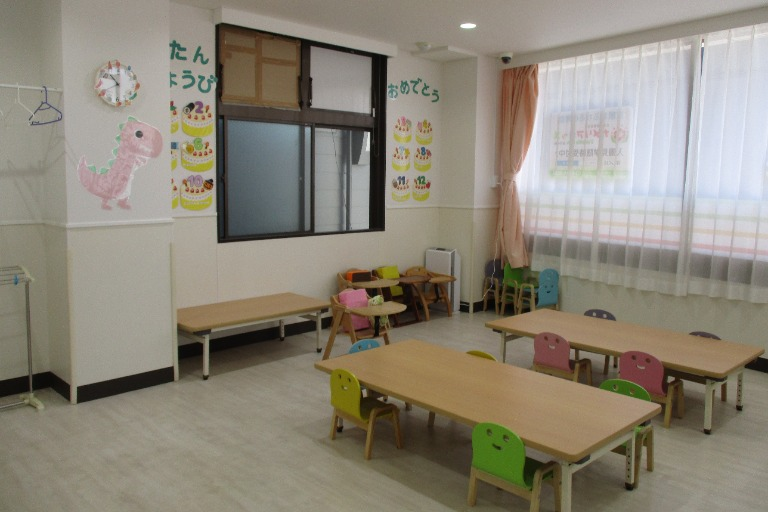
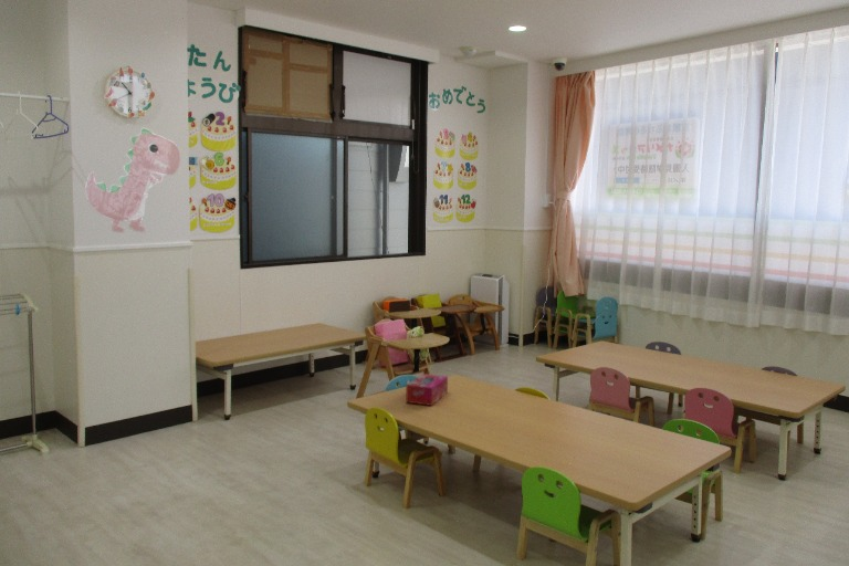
+ tissue box [405,373,449,407]
